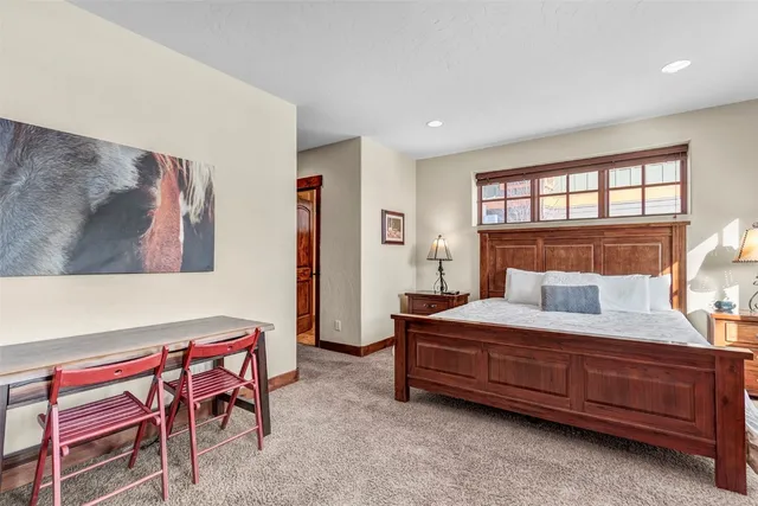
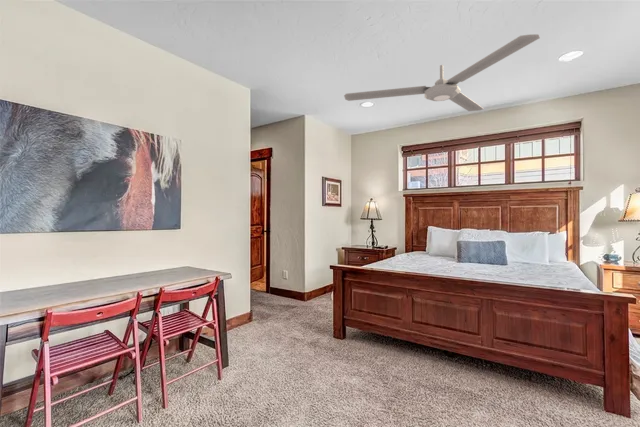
+ ceiling fan [343,33,541,112]
